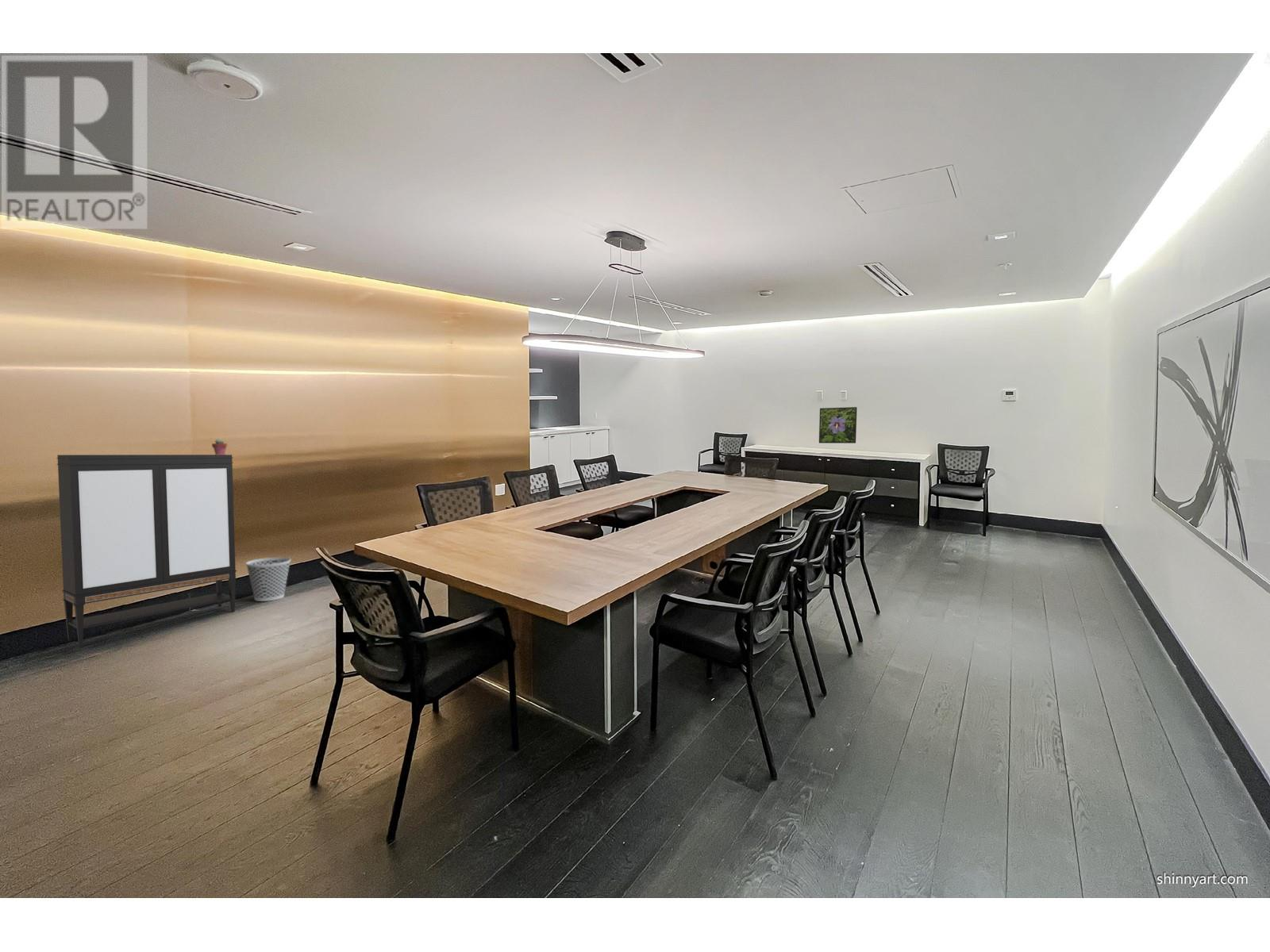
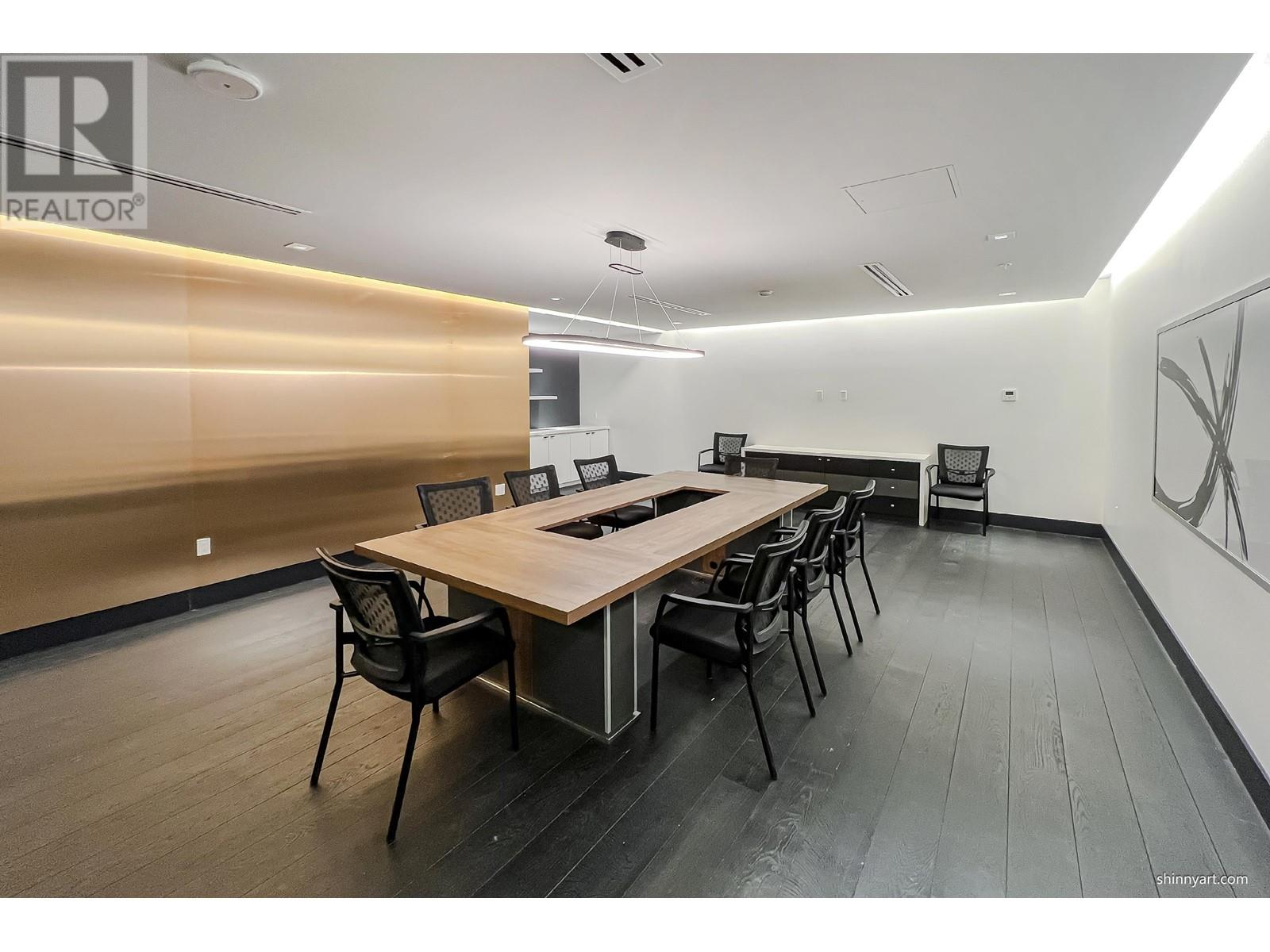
- storage cabinet [56,454,237,649]
- wastebasket [244,557,292,602]
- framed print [818,406,858,444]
- potted succulent [211,438,228,455]
